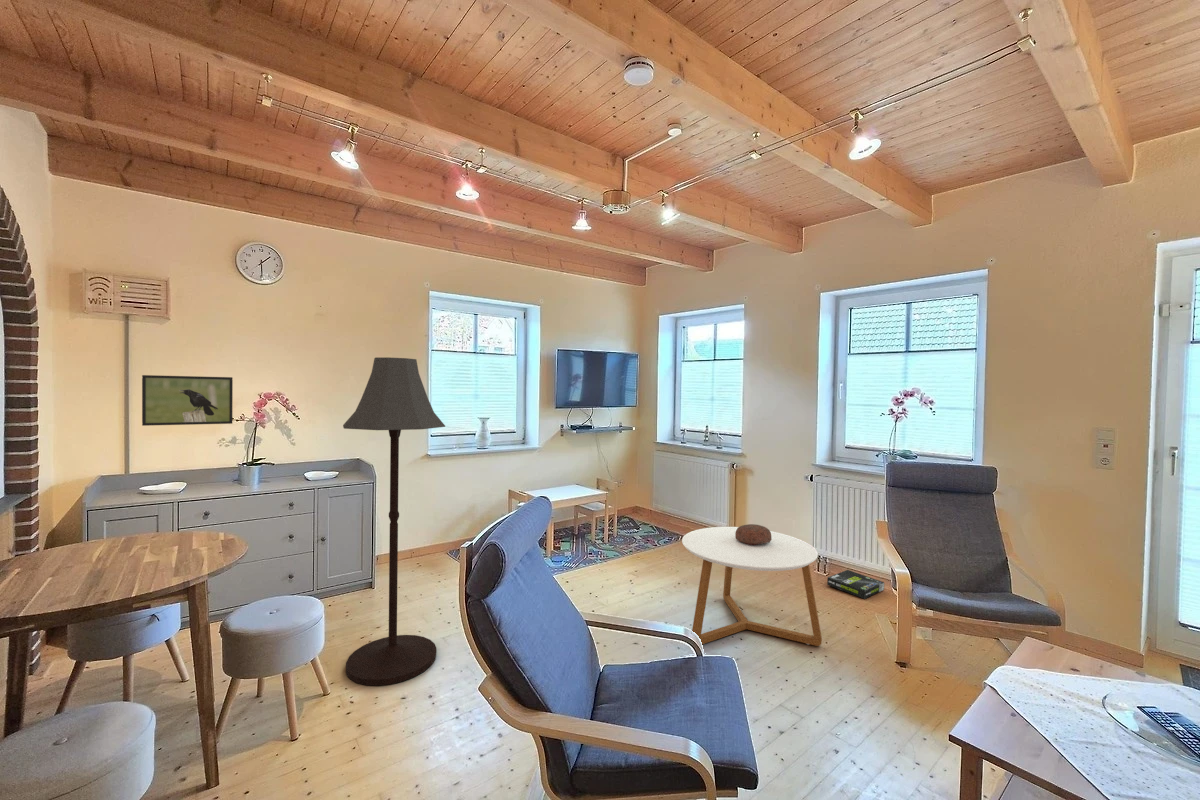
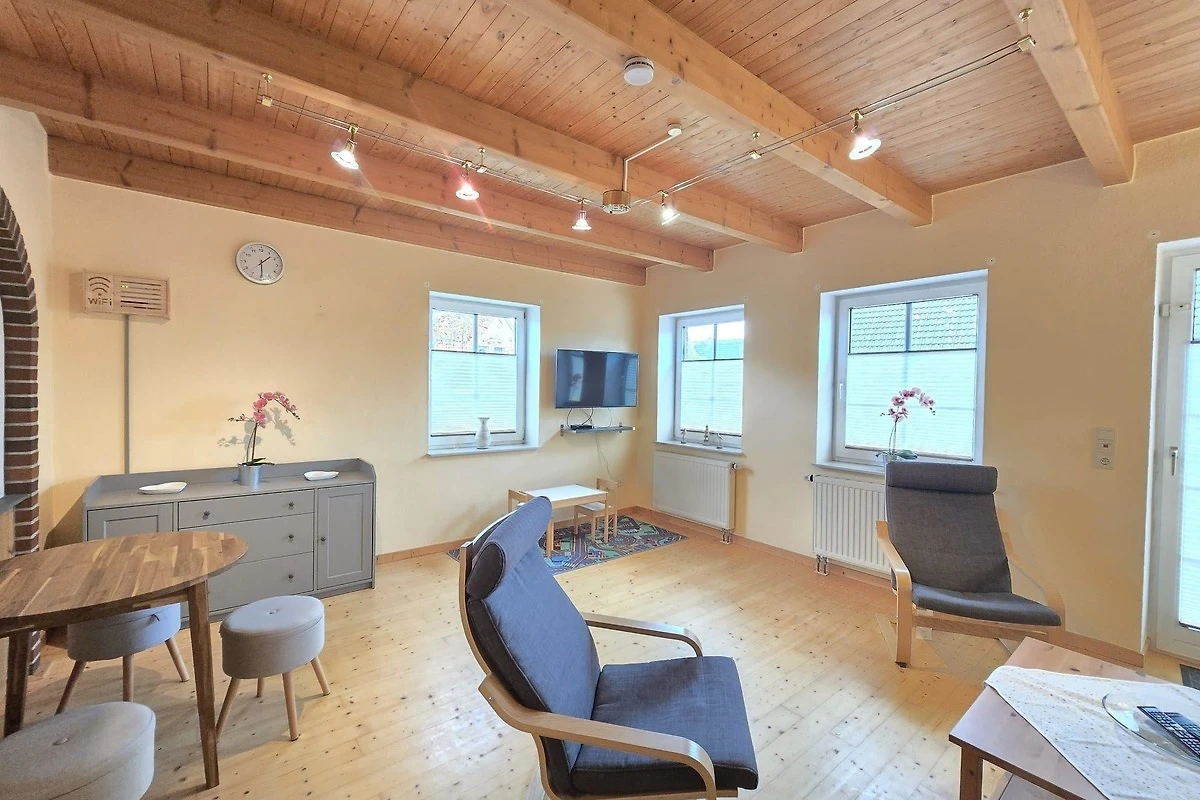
- decorative bowl [735,523,772,545]
- floor lamp [342,356,446,687]
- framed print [141,374,234,427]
- coffee table [681,526,823,647]
- box [826,569,886,600]
